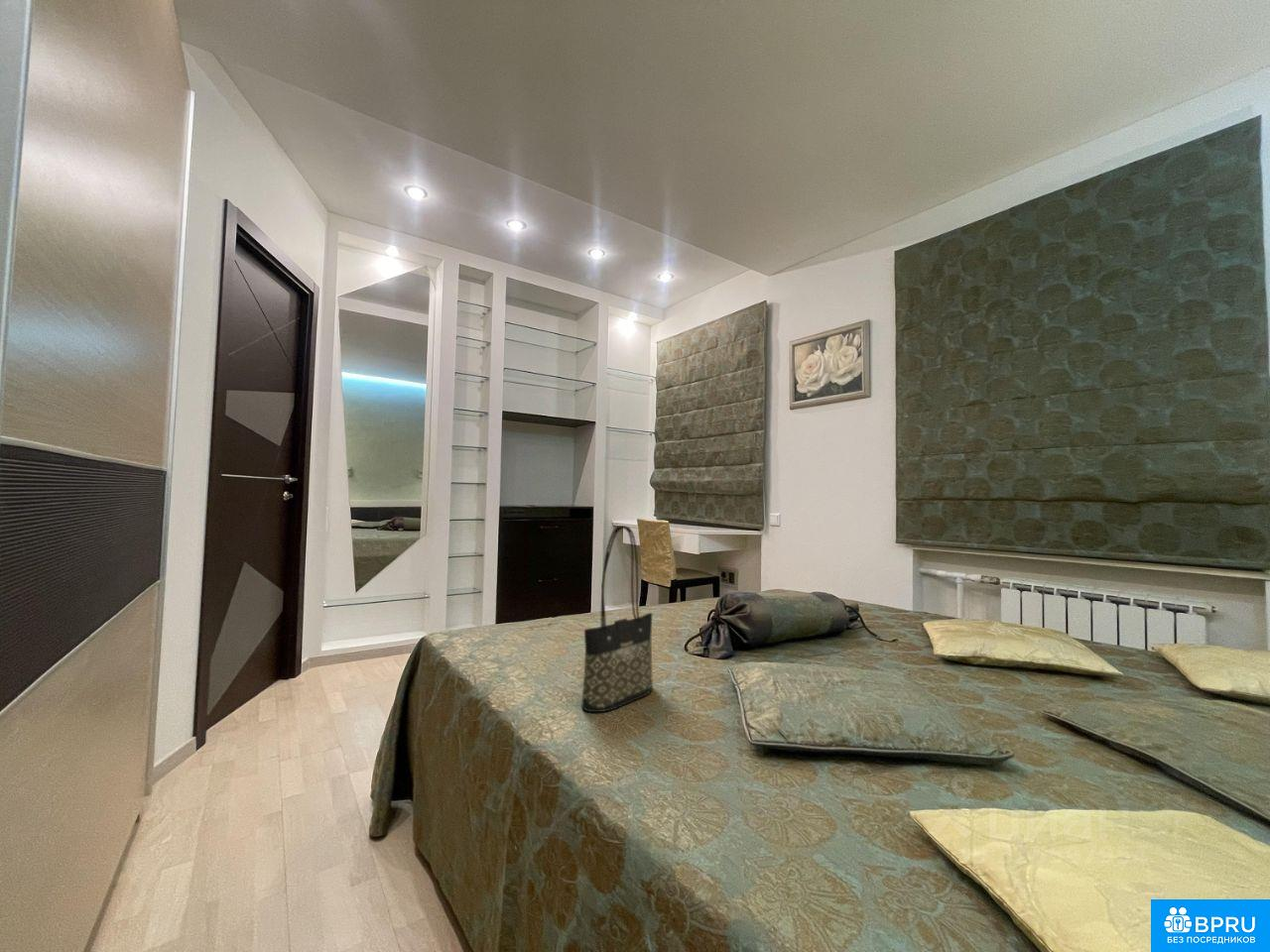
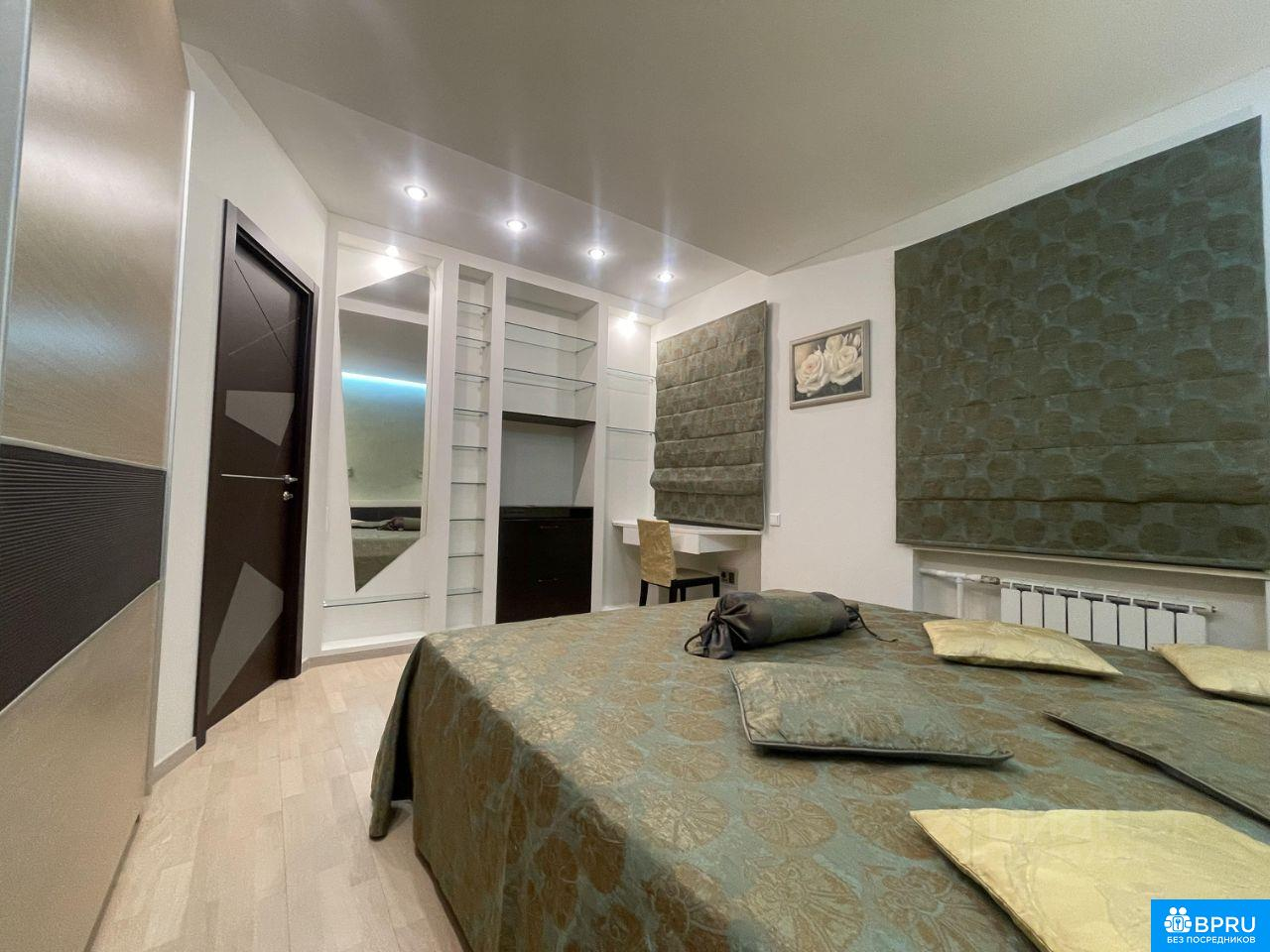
- tote bag [580,525,654,713]
